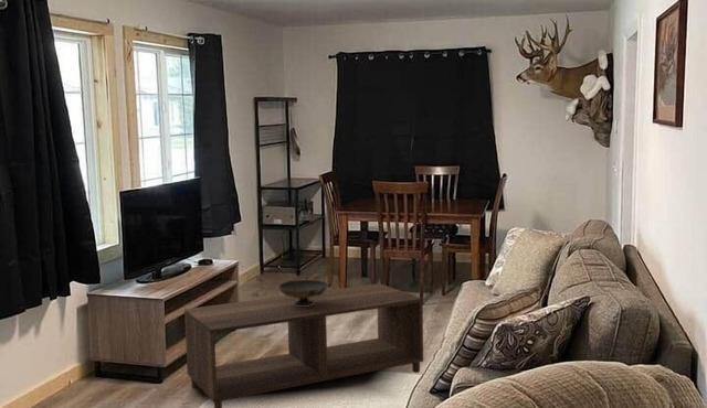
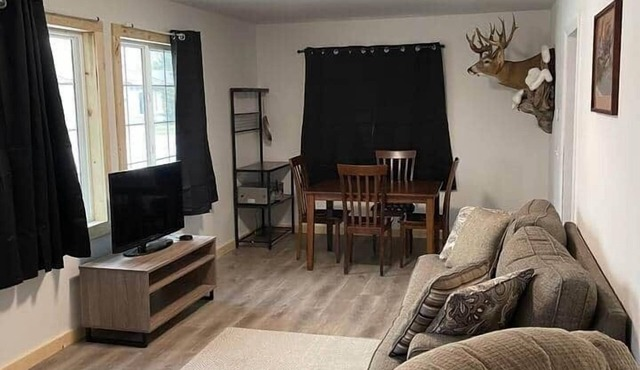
- coffee table [183,282,424,408]
- decorative bowl [277,278,329,307]
